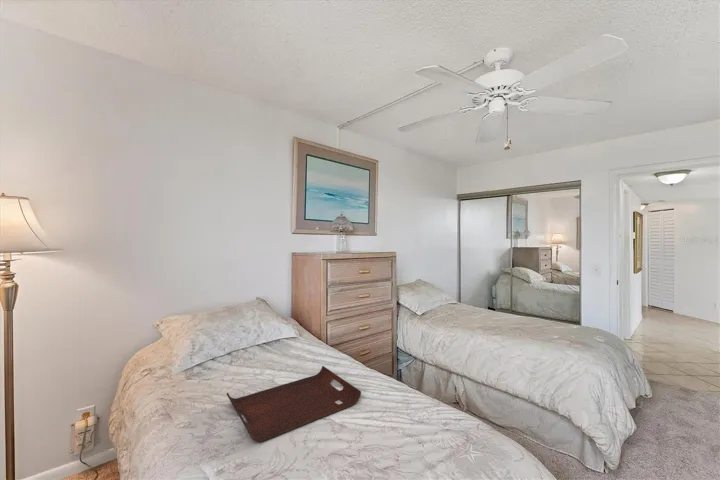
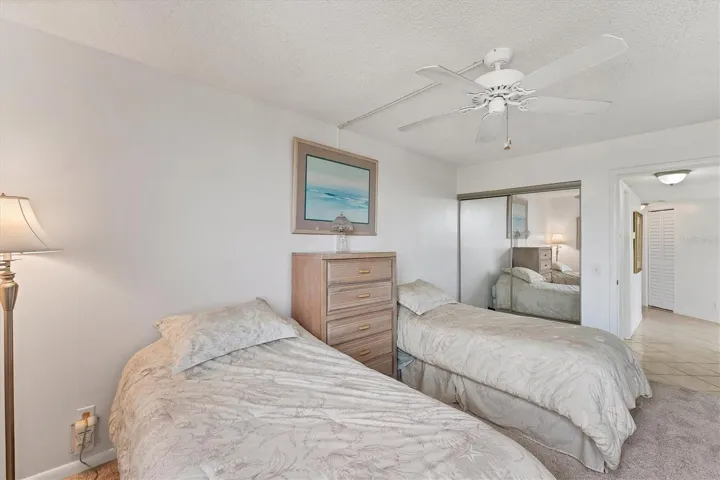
- serving tray [226,365,362,443]
